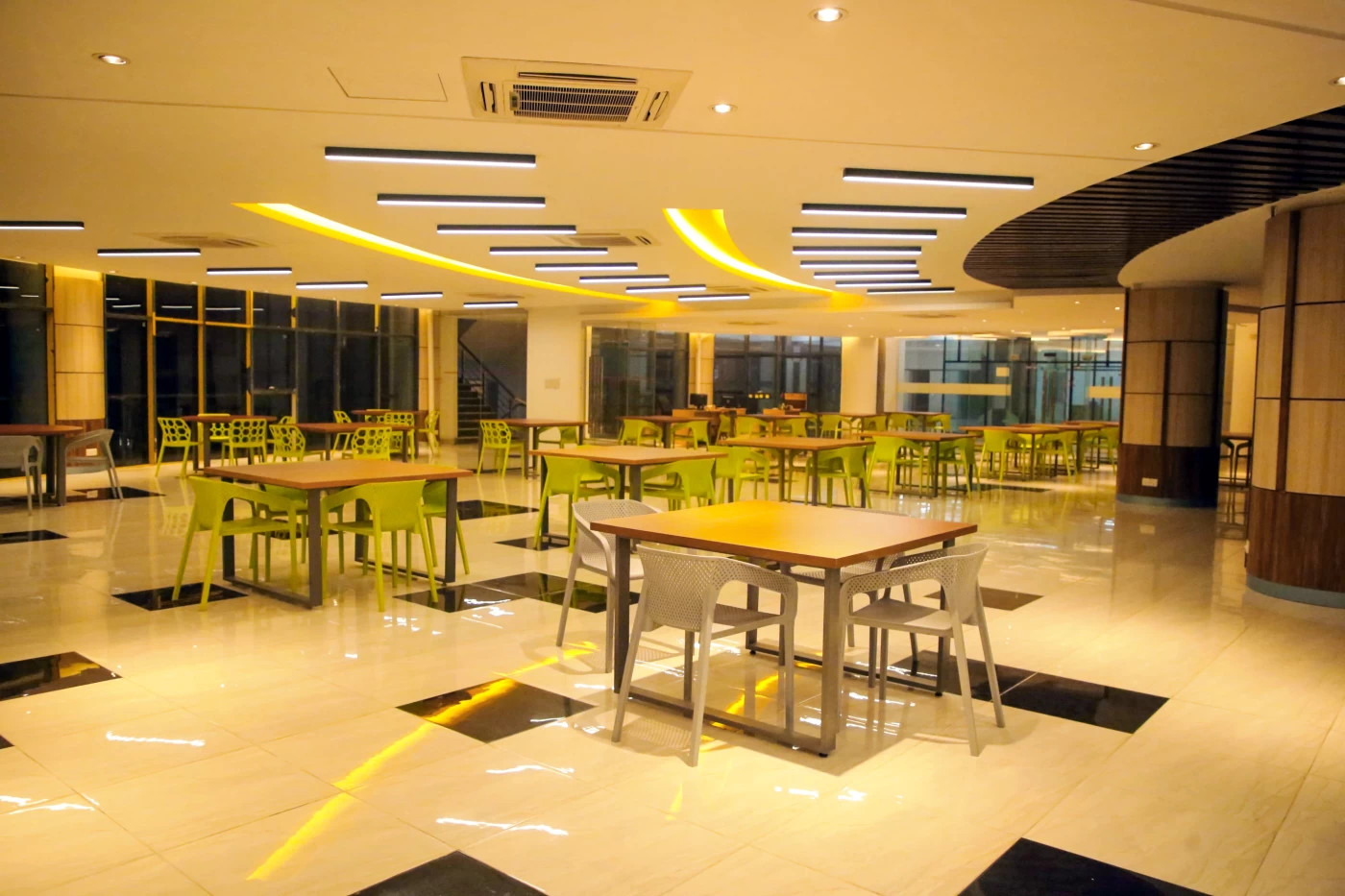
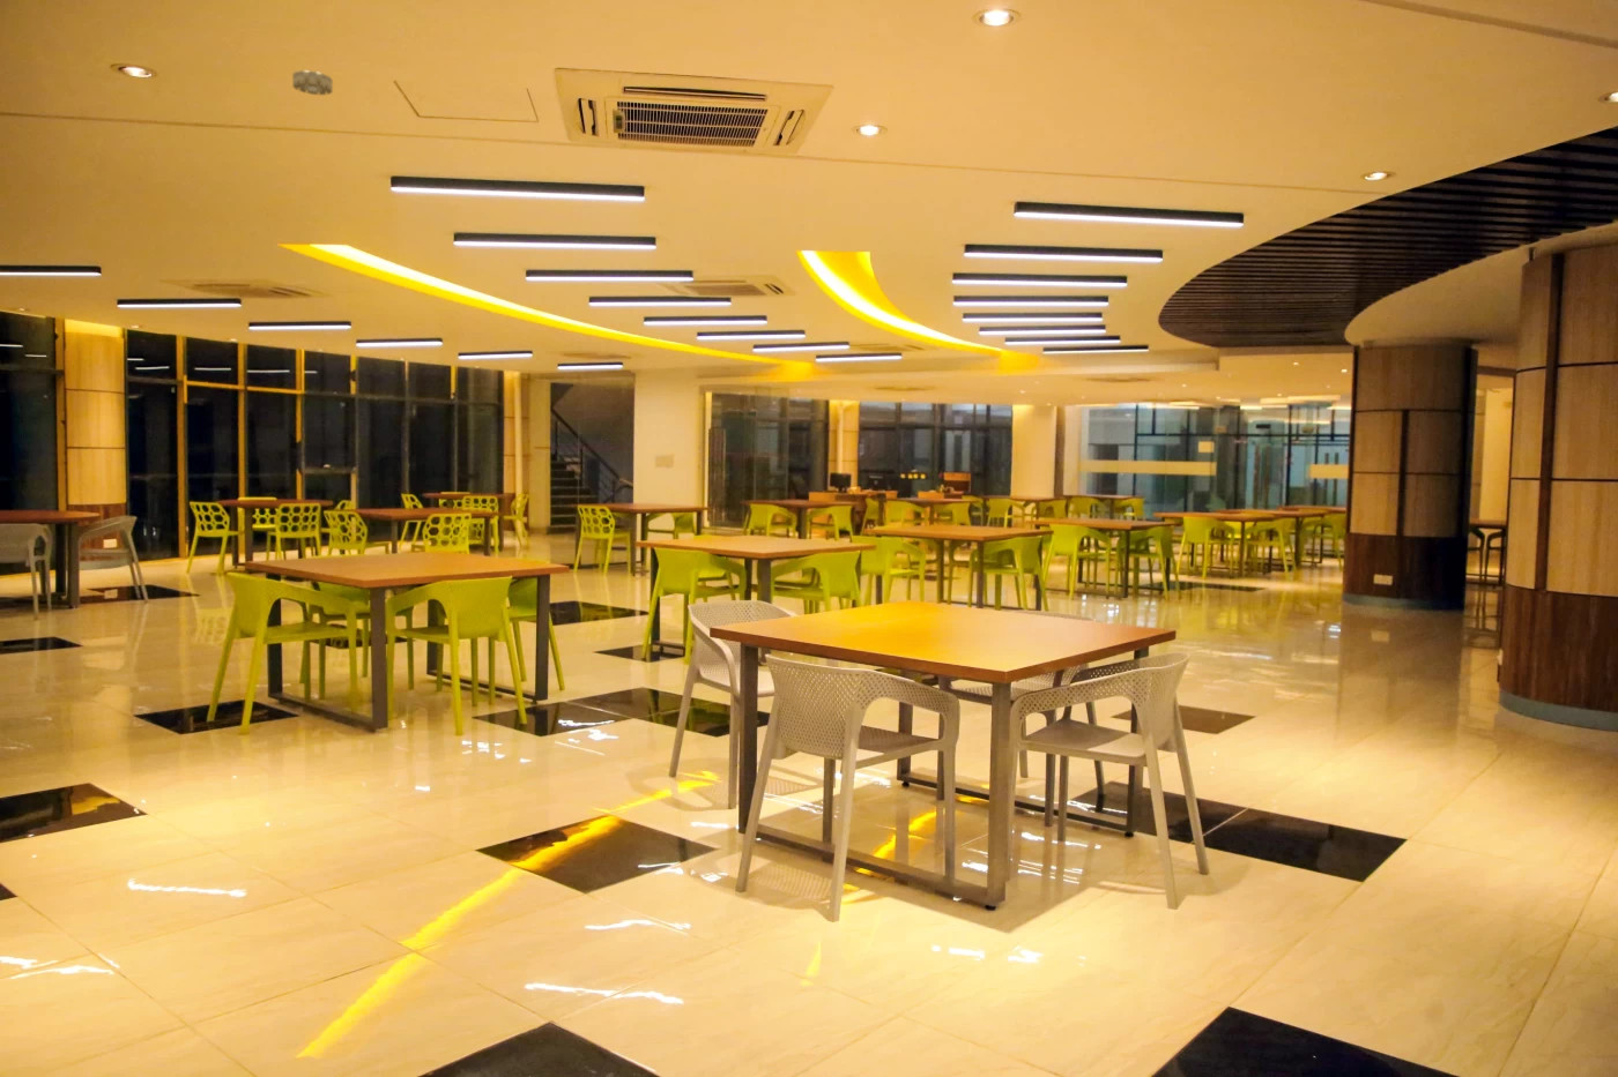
+ smoke detector [291,70,334,96]
